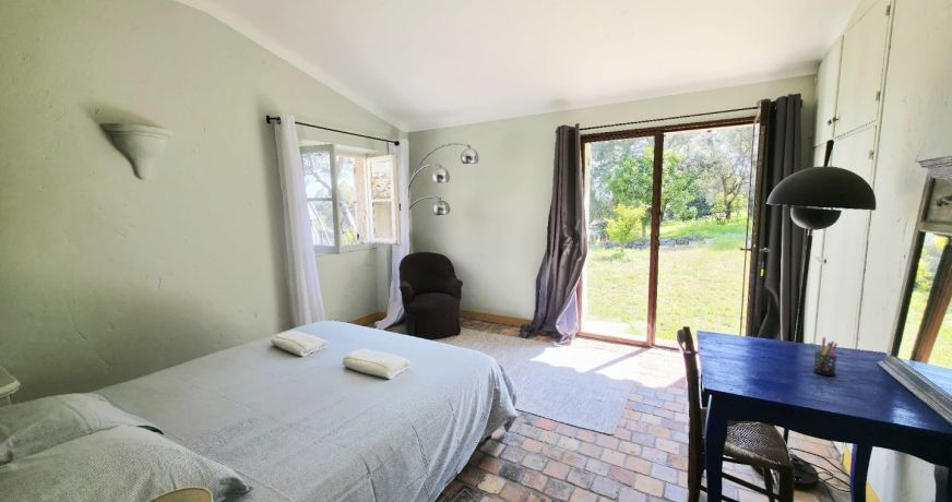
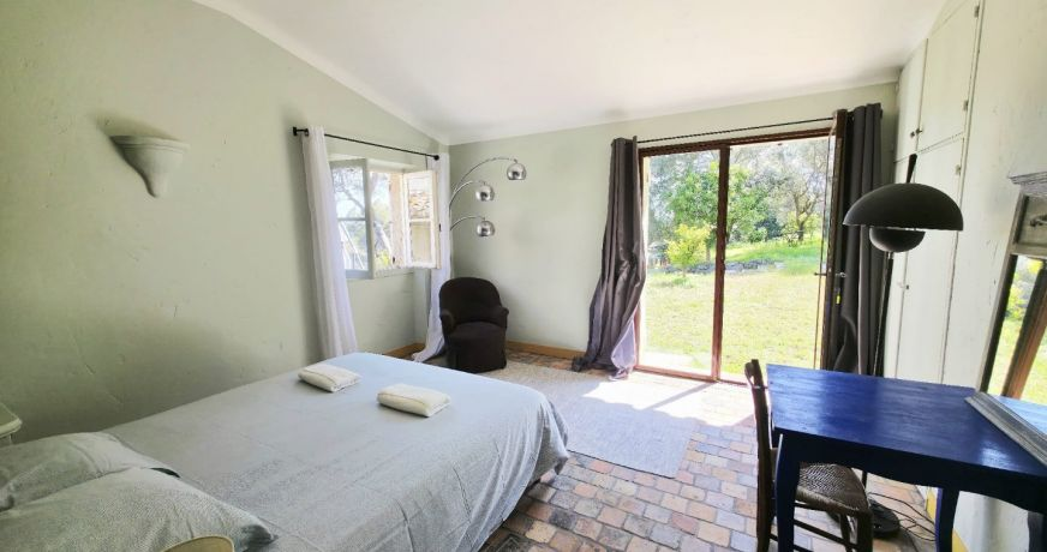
- pen holder [809,336,838,376]
